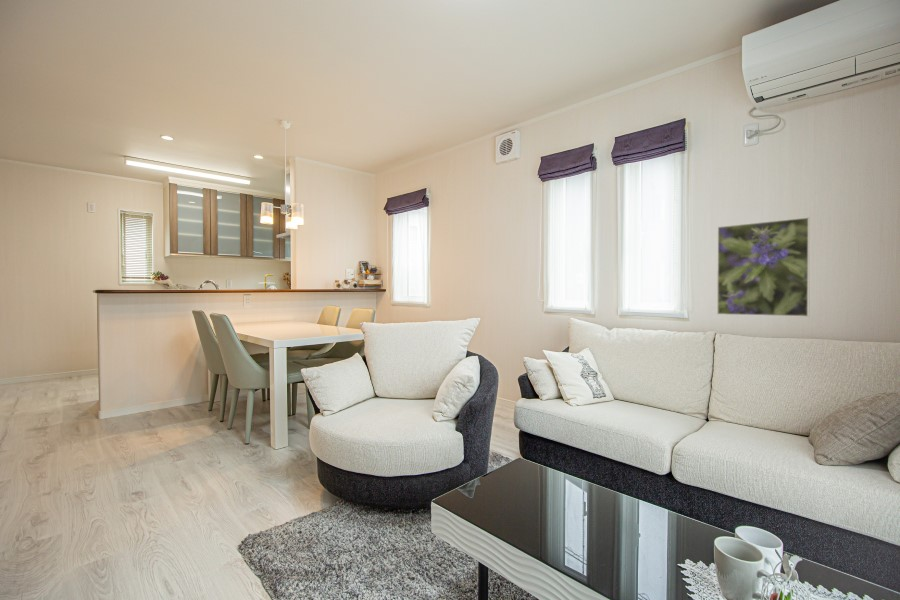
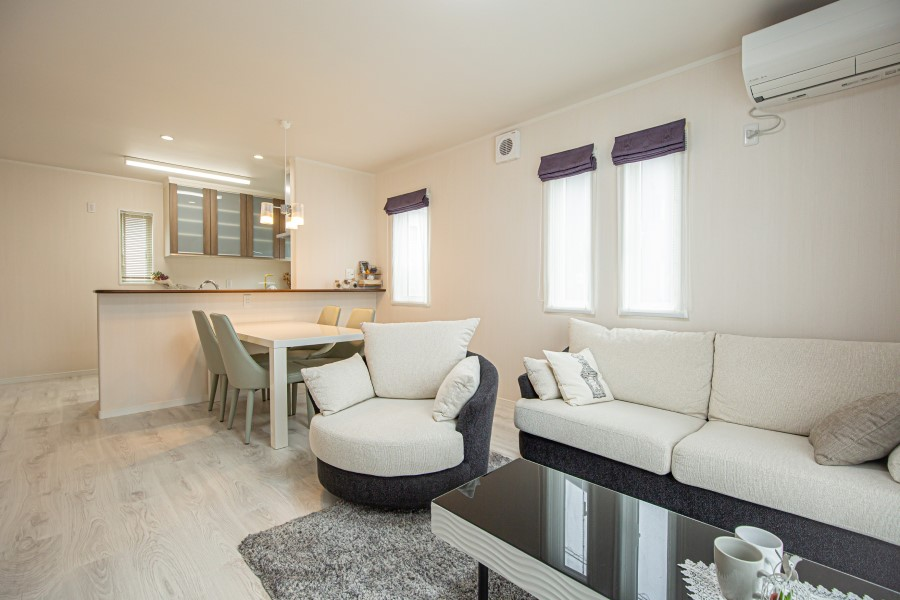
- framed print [716,216,811,318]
